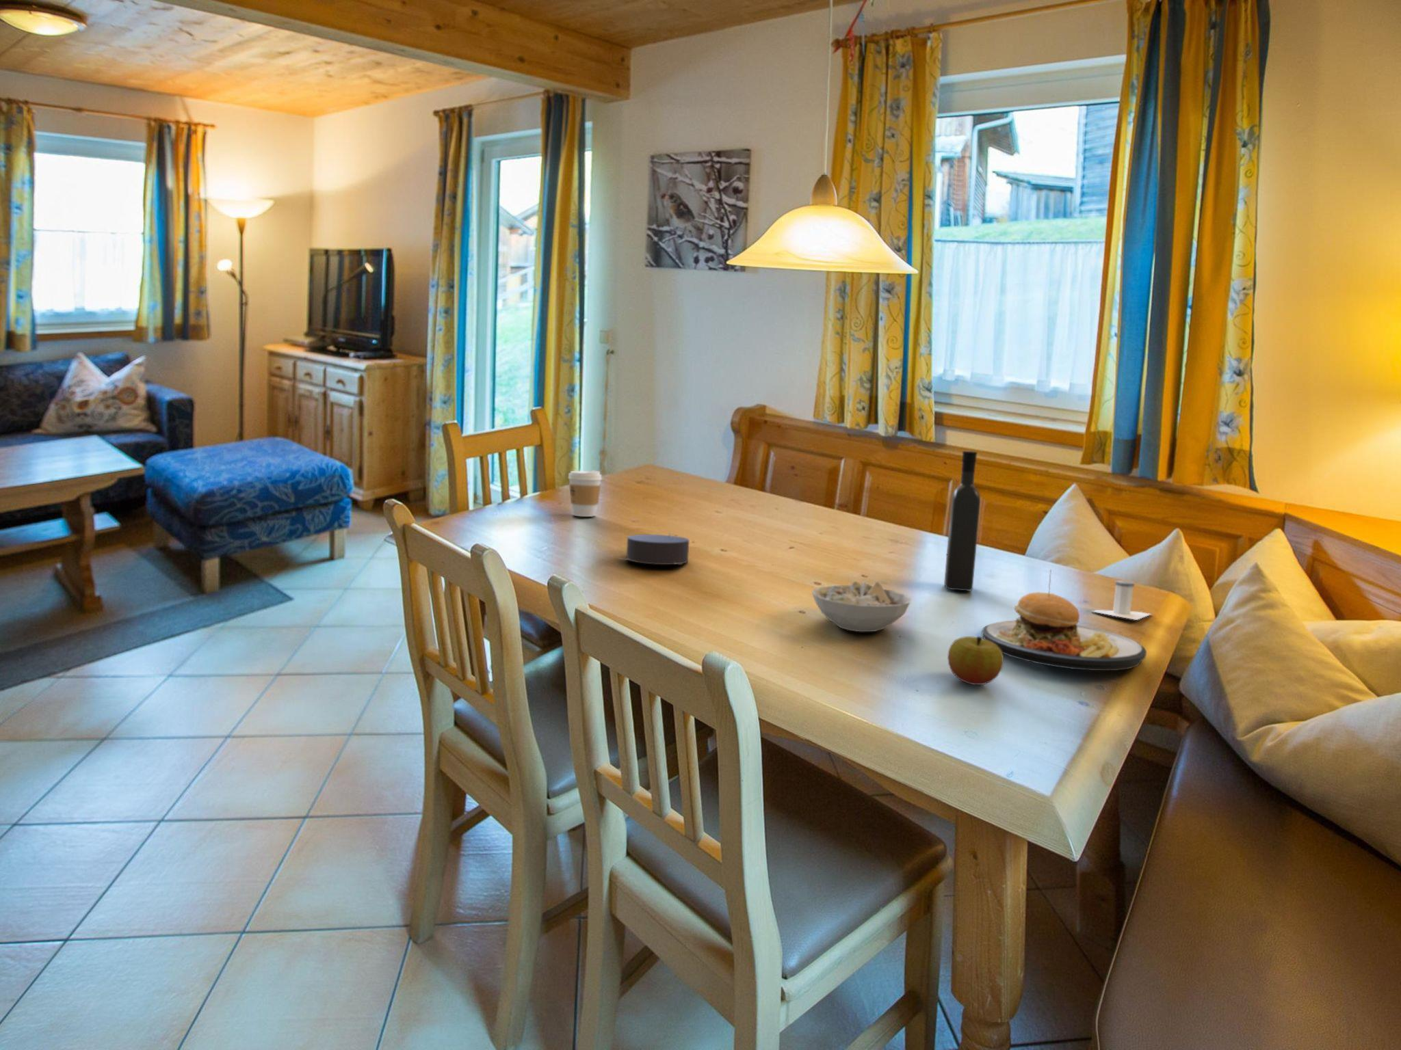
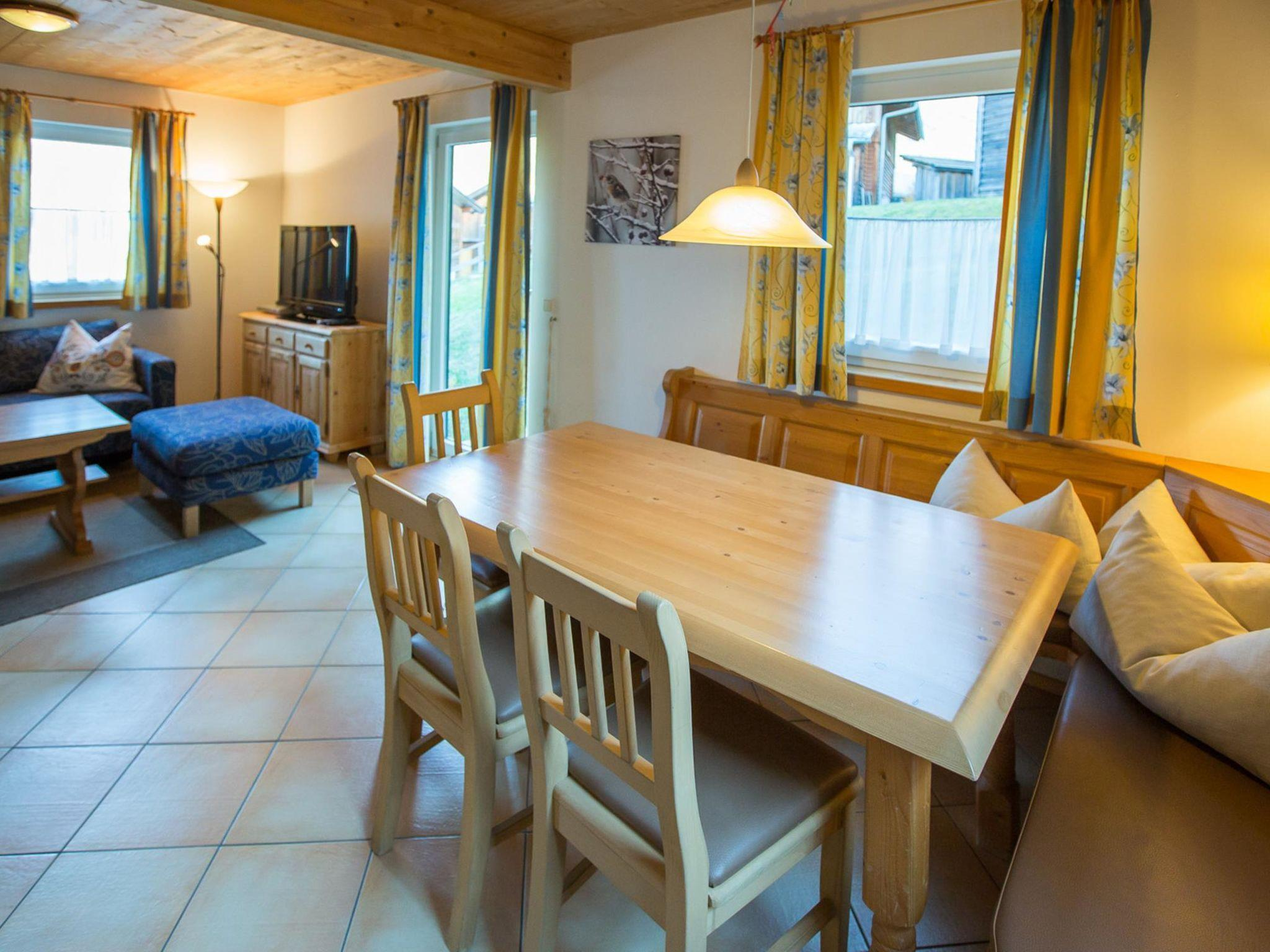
- apple [947,635,1004,686]
- plate [981,569,1147,672]
- candle [619,533,689,566]
- wine bottle [943,450,981,591]
- coffee cup [568,470,602,517]
- salt shaker [1090,580,1153,621]
- bowl [811,581,912,632]
